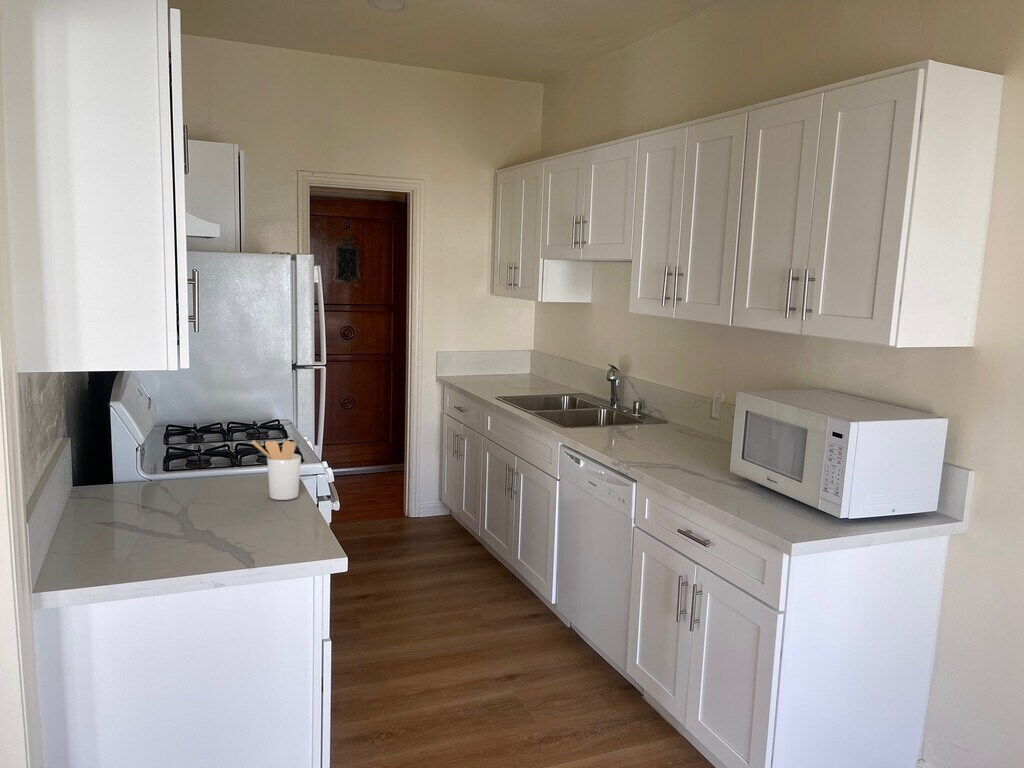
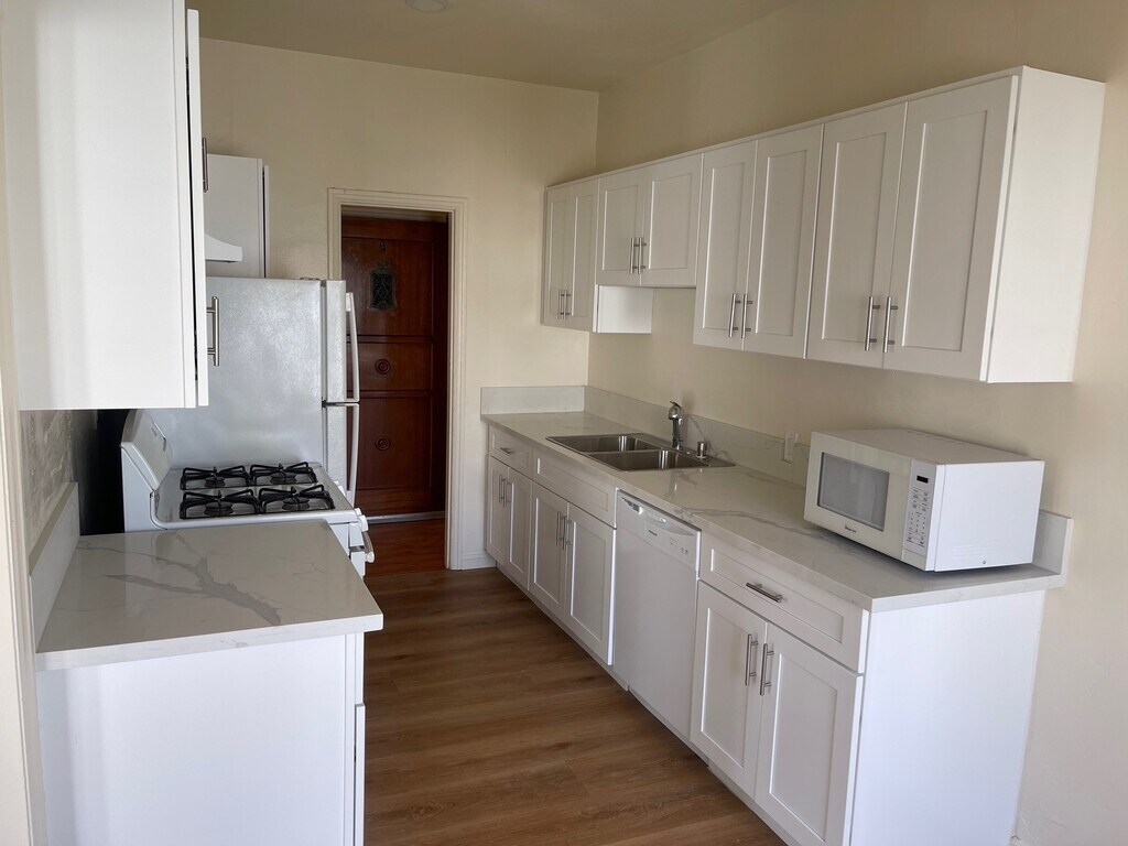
- utensil holder [251,439,302,501]
